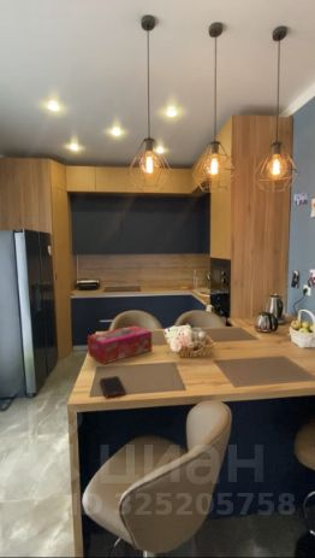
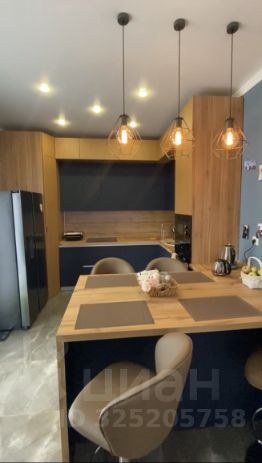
- tissue box [87,324,153,365]
- cell phone [99,375,127,399]
